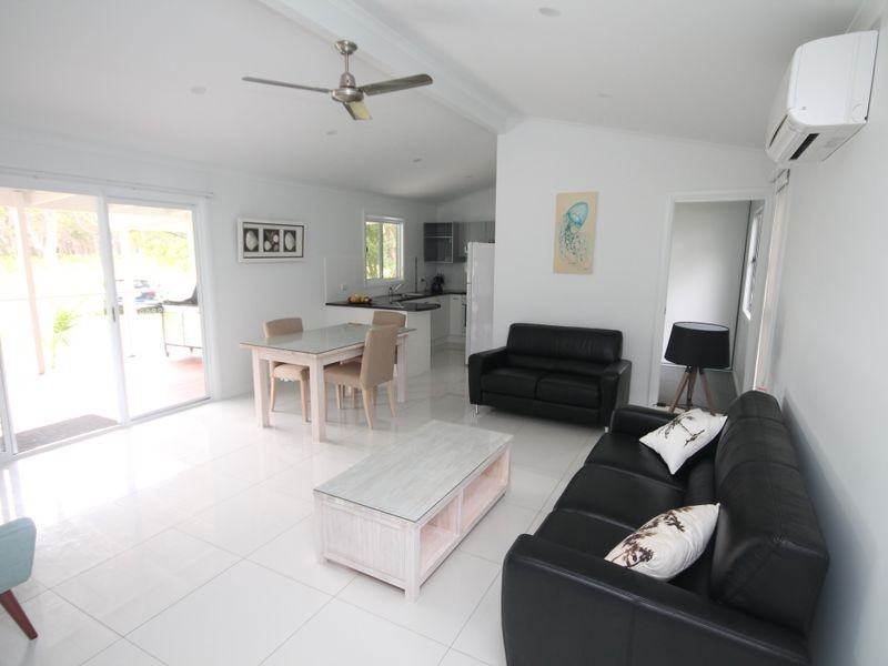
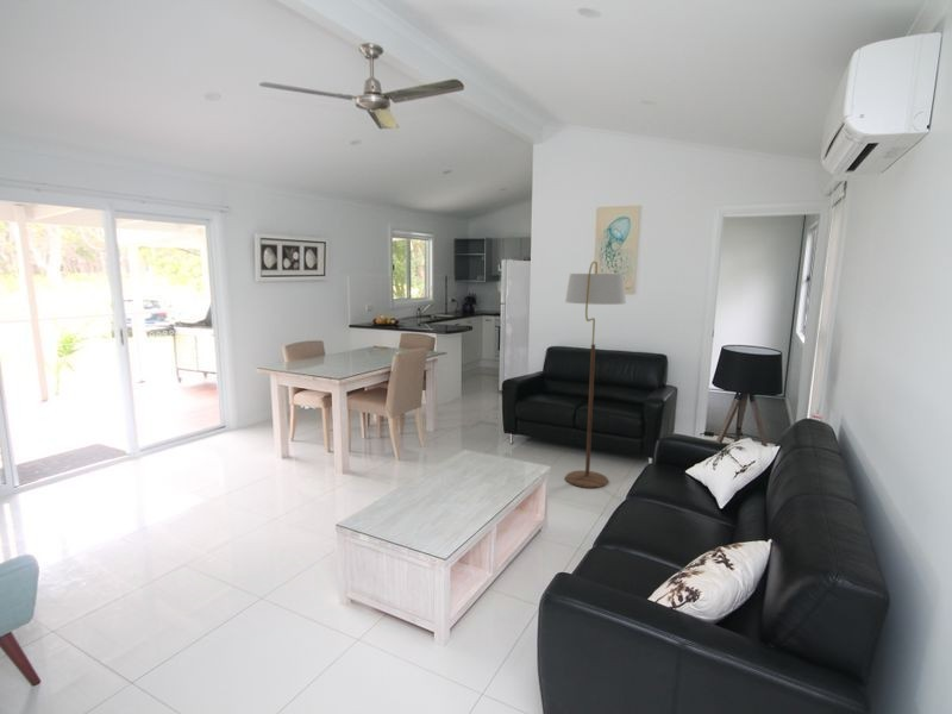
+ floor lamp [564,261,627,489]
